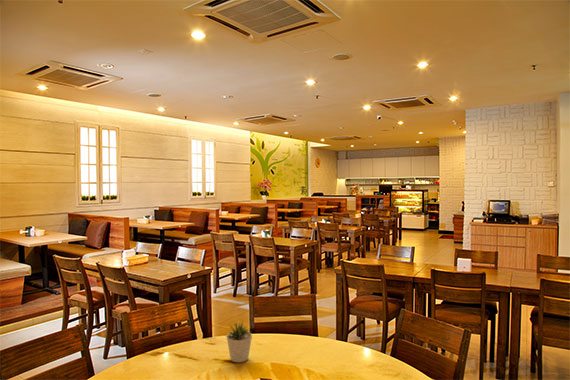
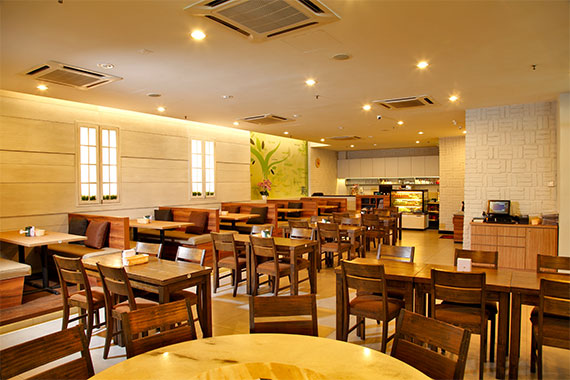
- potted plant [223,321,253,363]
